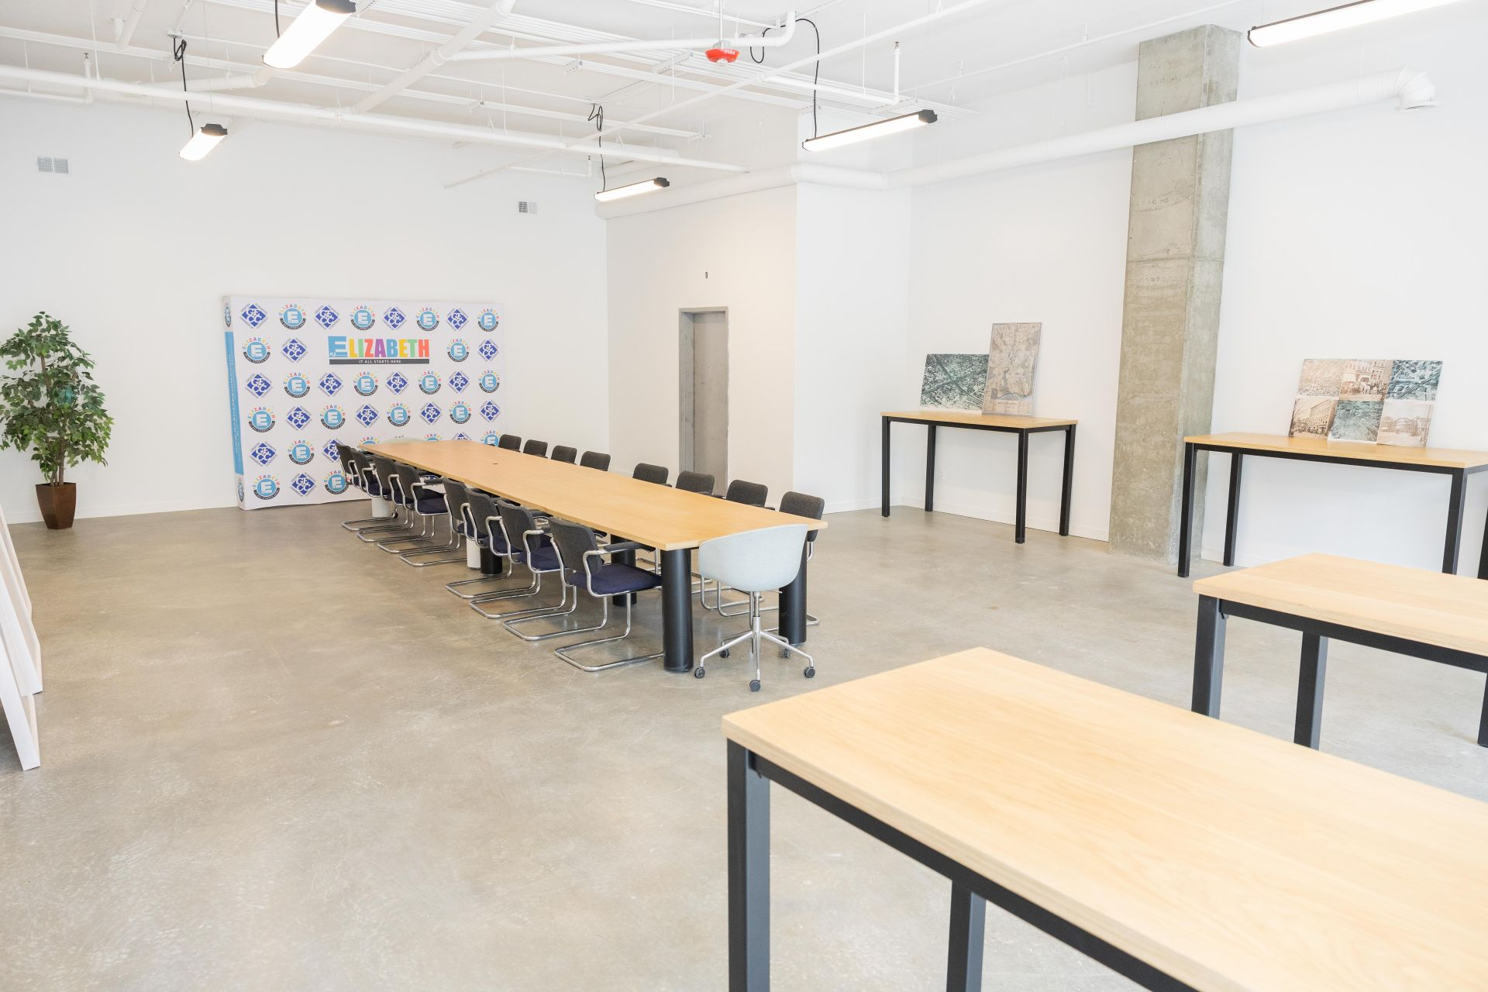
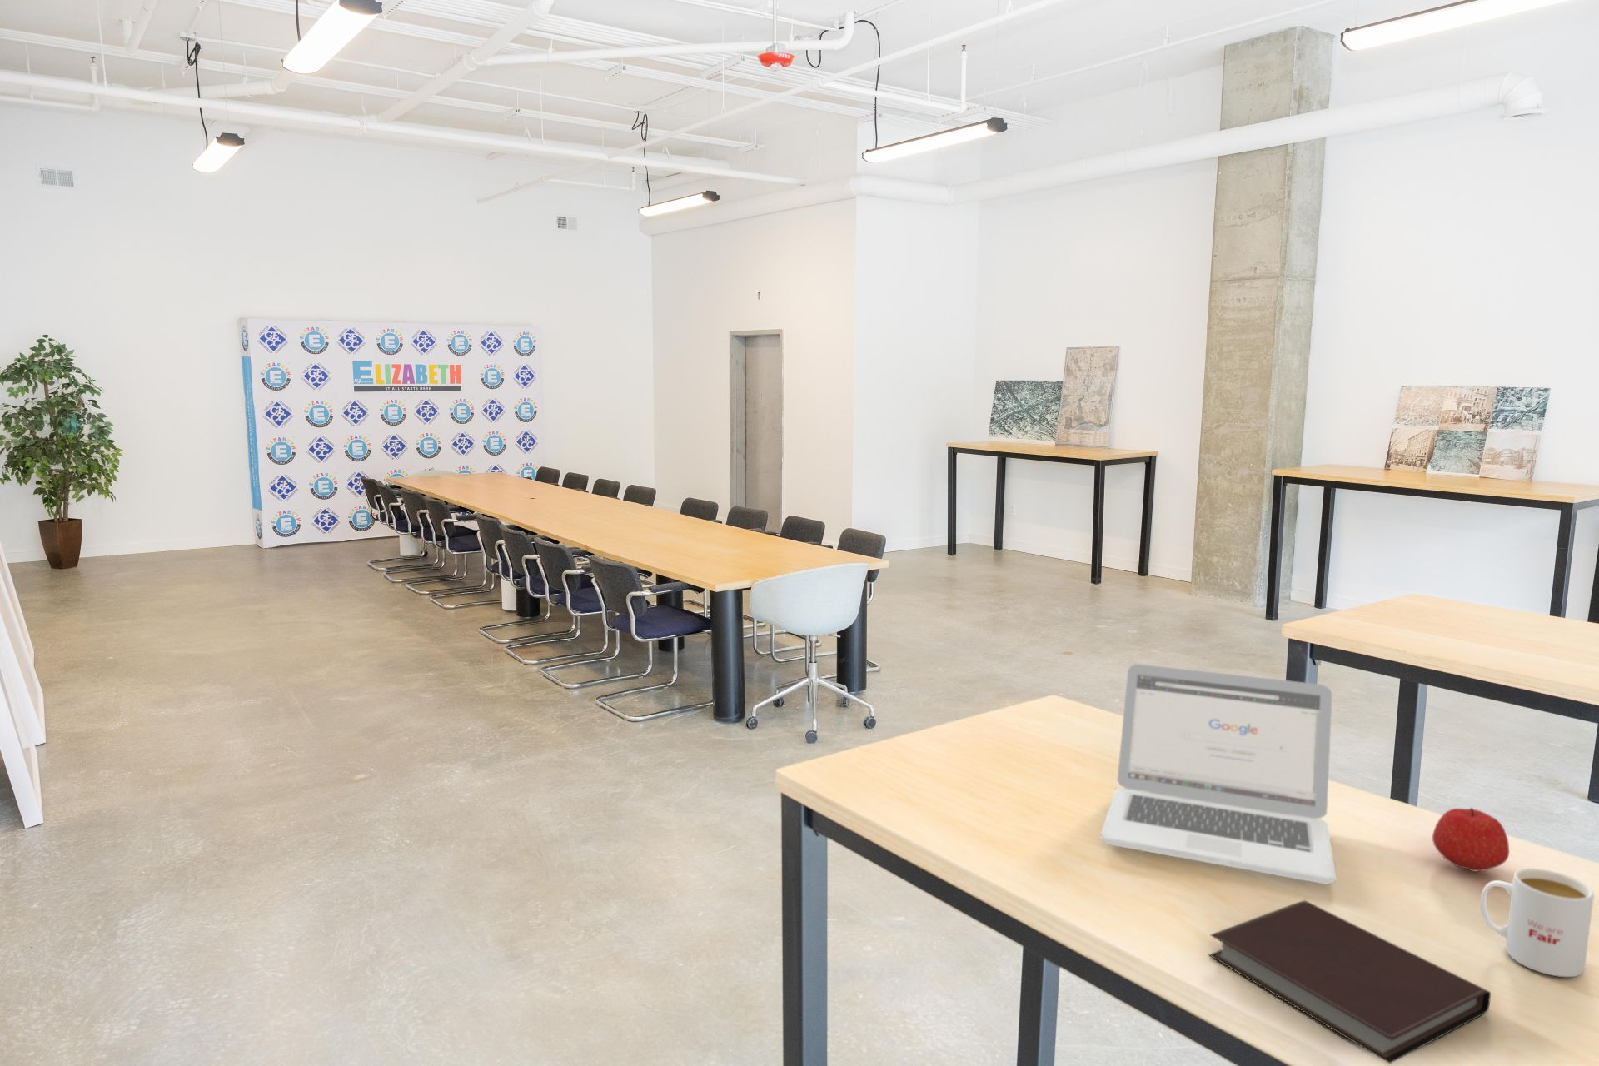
+ laptop [1101,663,1337,884]
+ notebook [1209,899,1492,1065]
+ apple [1431,807,1510,872]
+ mug [1480,867,1595,978]
